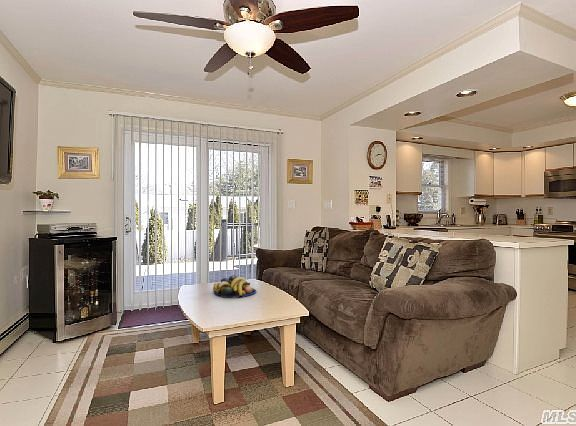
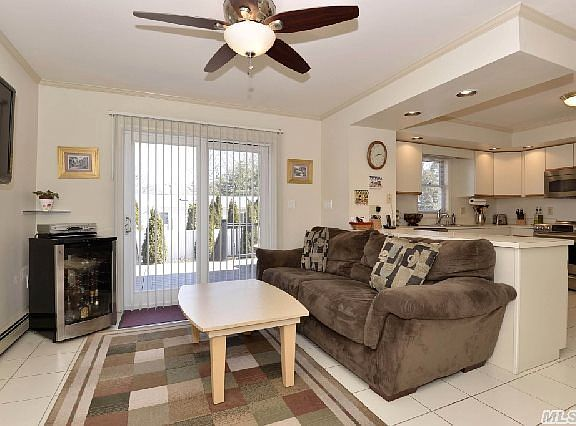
- fruit bowl [212,274,257,299]
